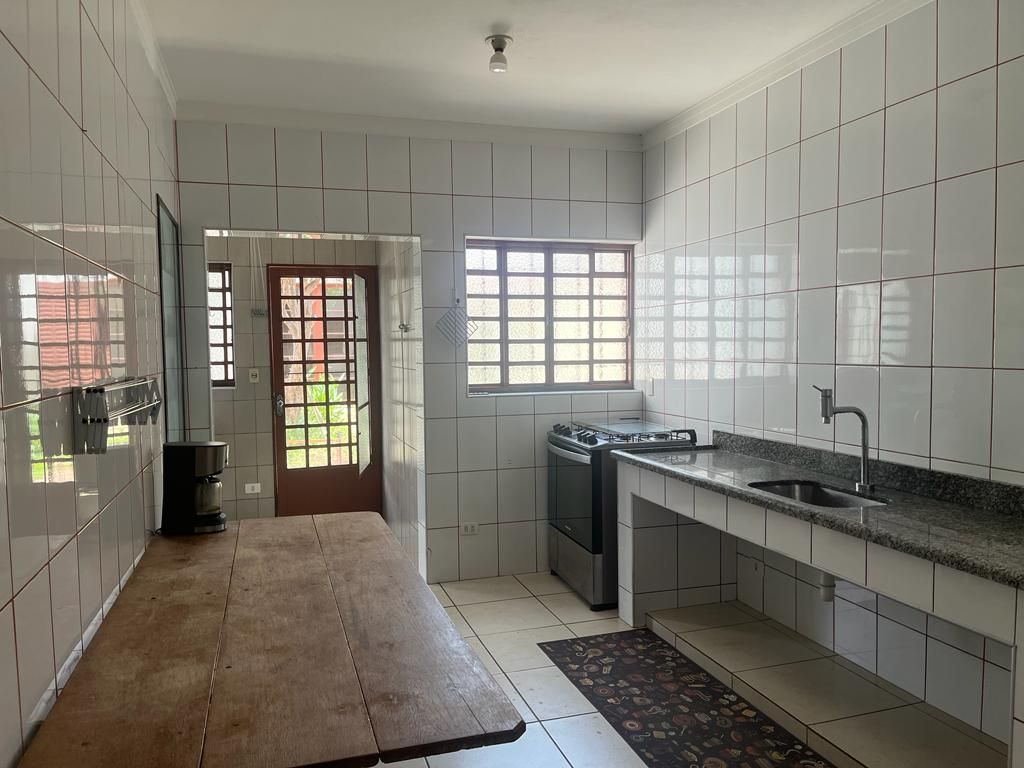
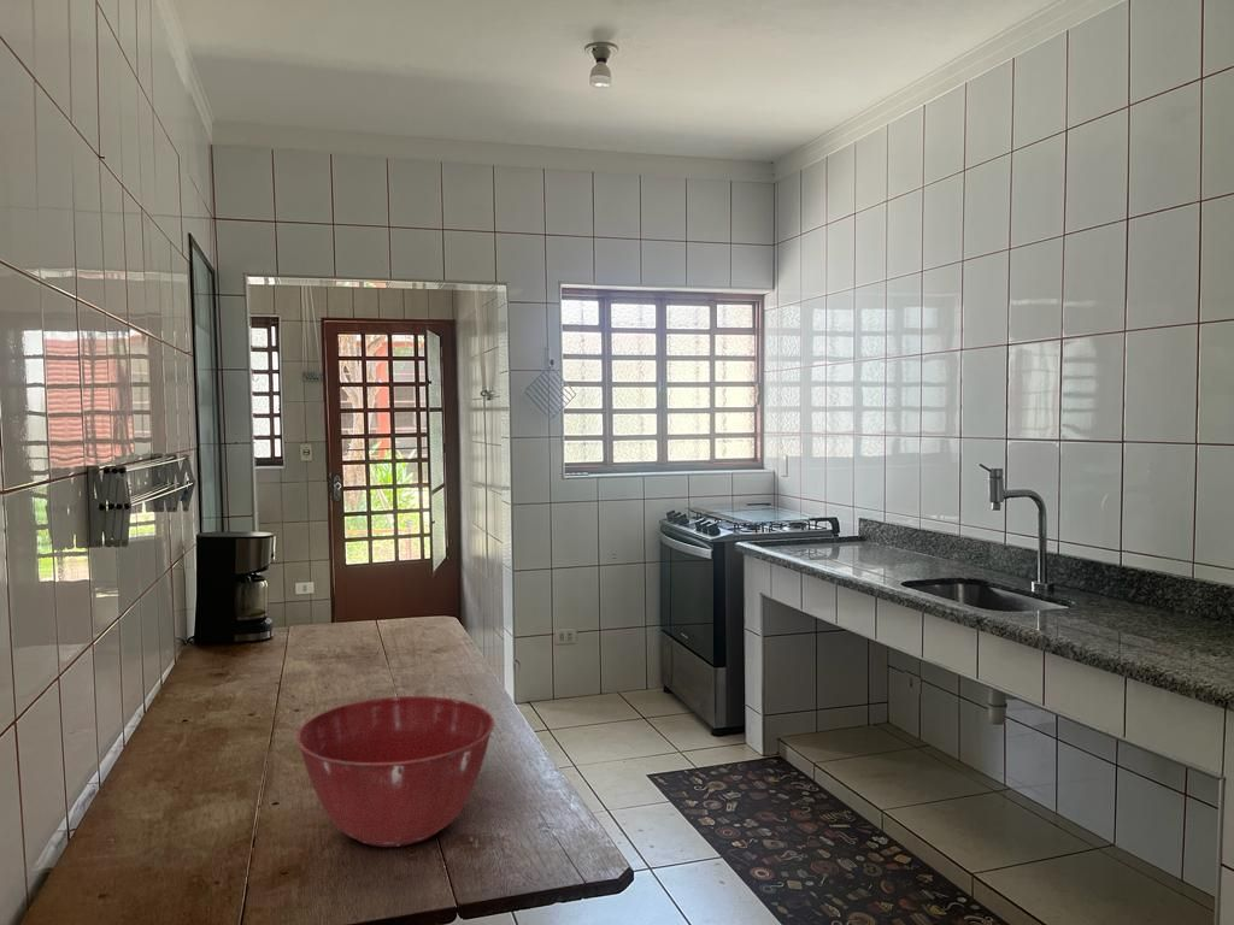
+ mixing bowl [295,695,495,848]
